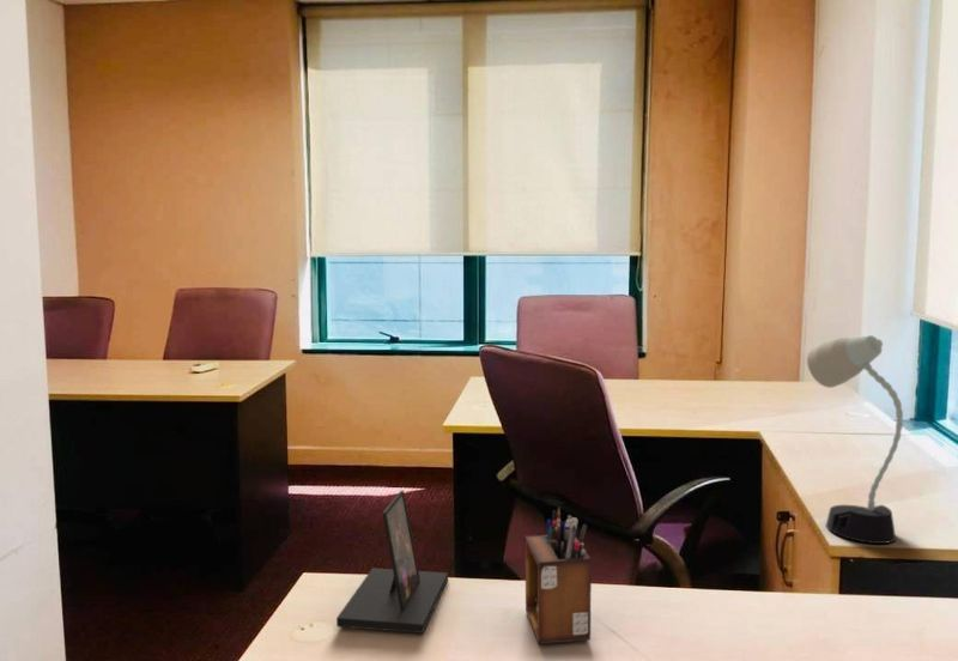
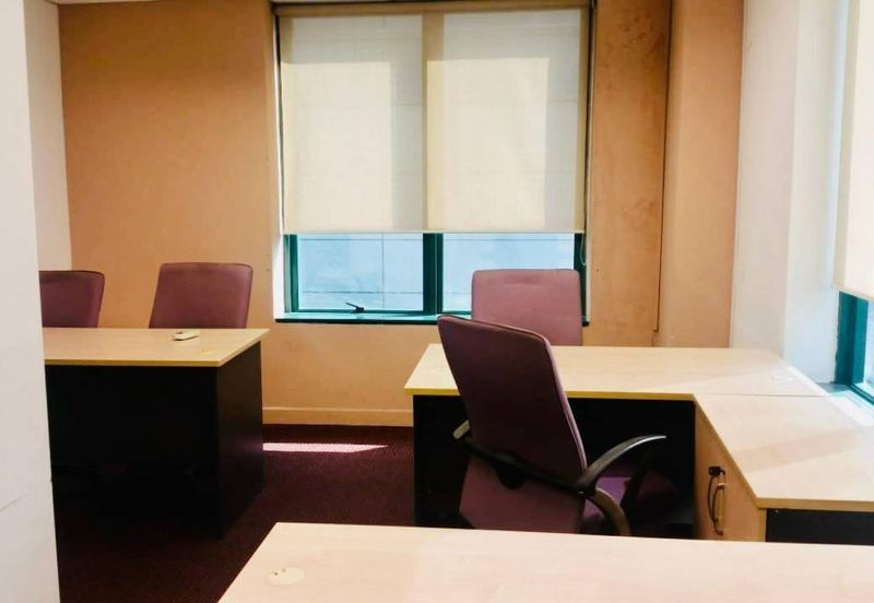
- photo frame [335,490,449,635]
- desk organizer [525,505,593,645]
- desk lamp [806,334,904,545]
